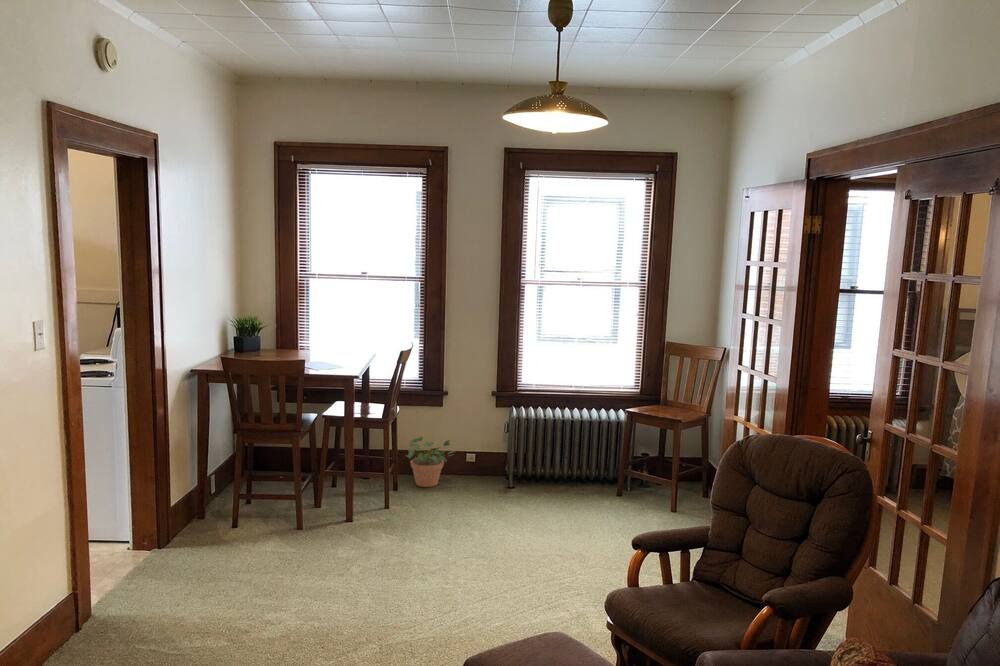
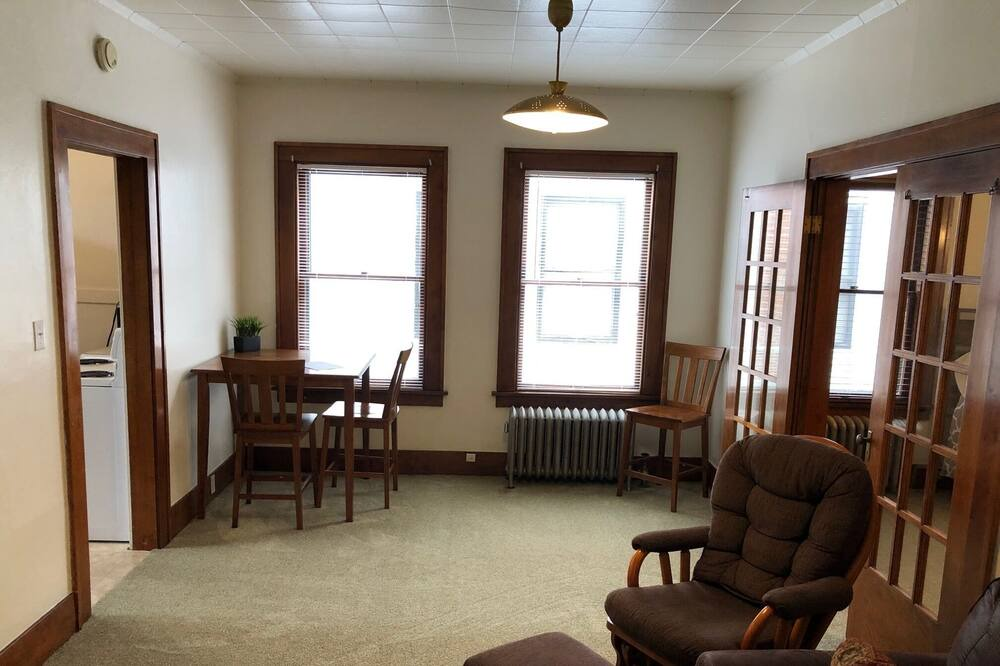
- potted plant [404,435,457,488]
